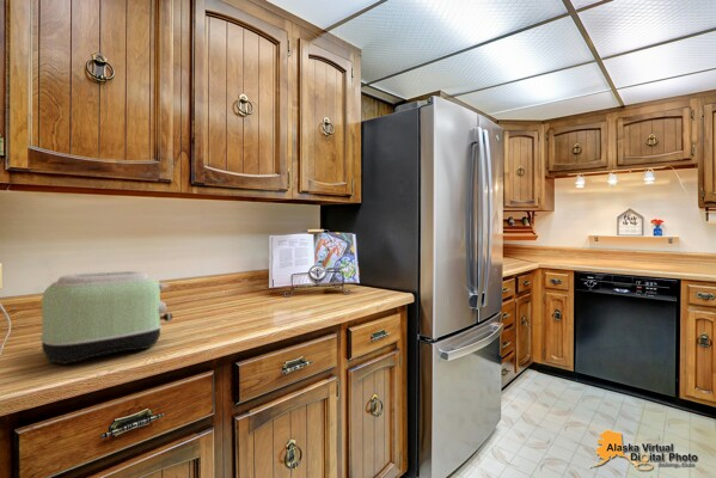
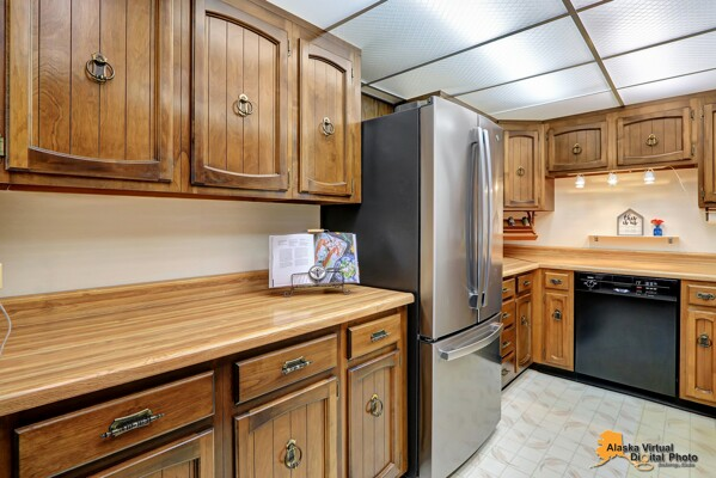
- toaster [39,270,173,366]
